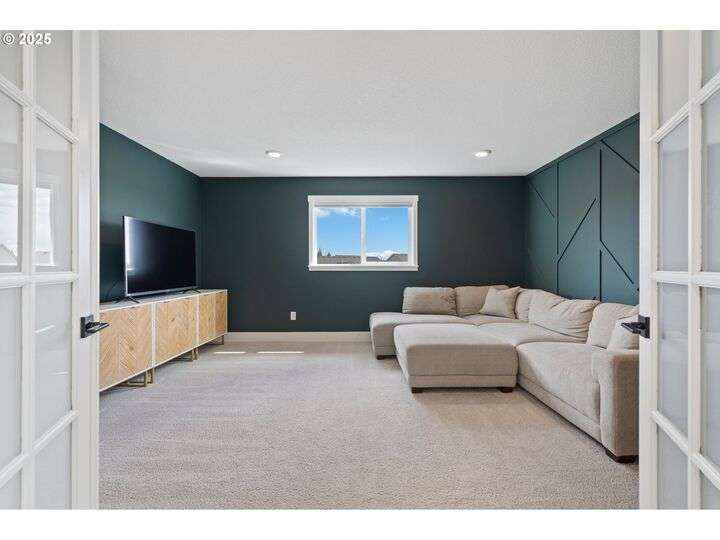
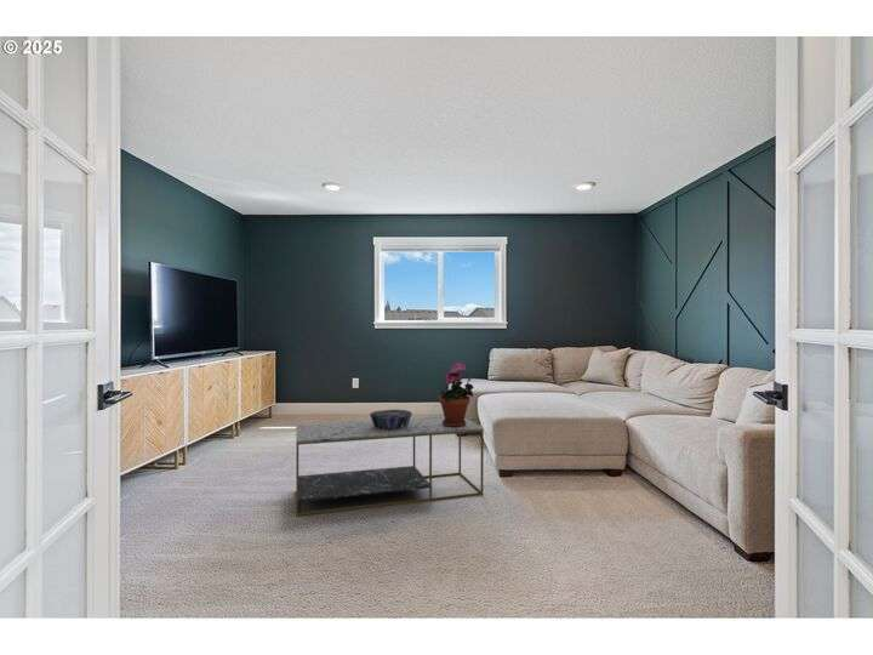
+ coffee table [295,416,485,517]
+ potted plant [438,361,475,427]
+ decorative bowl [369,409,413,429]
